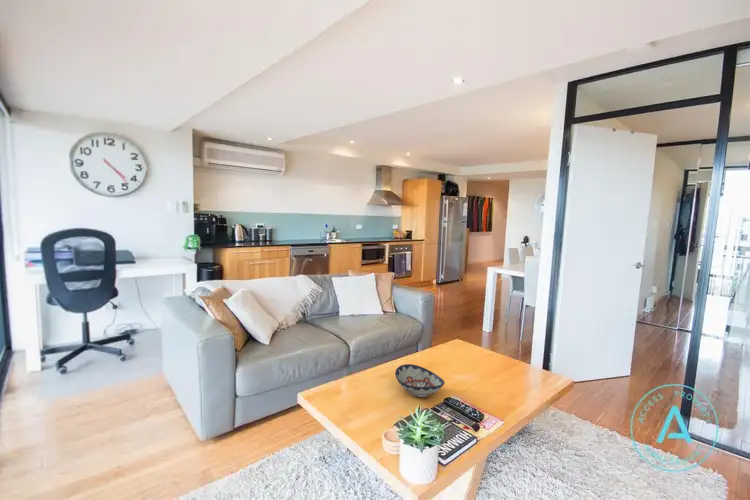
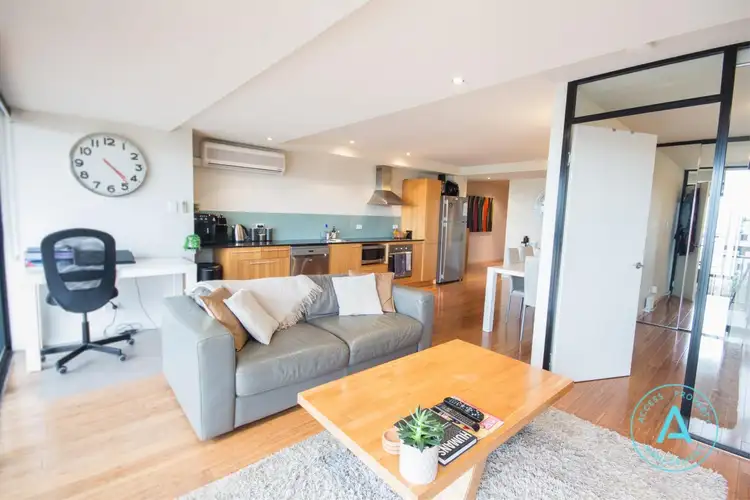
- decorative bowl [394,363,446,398]
